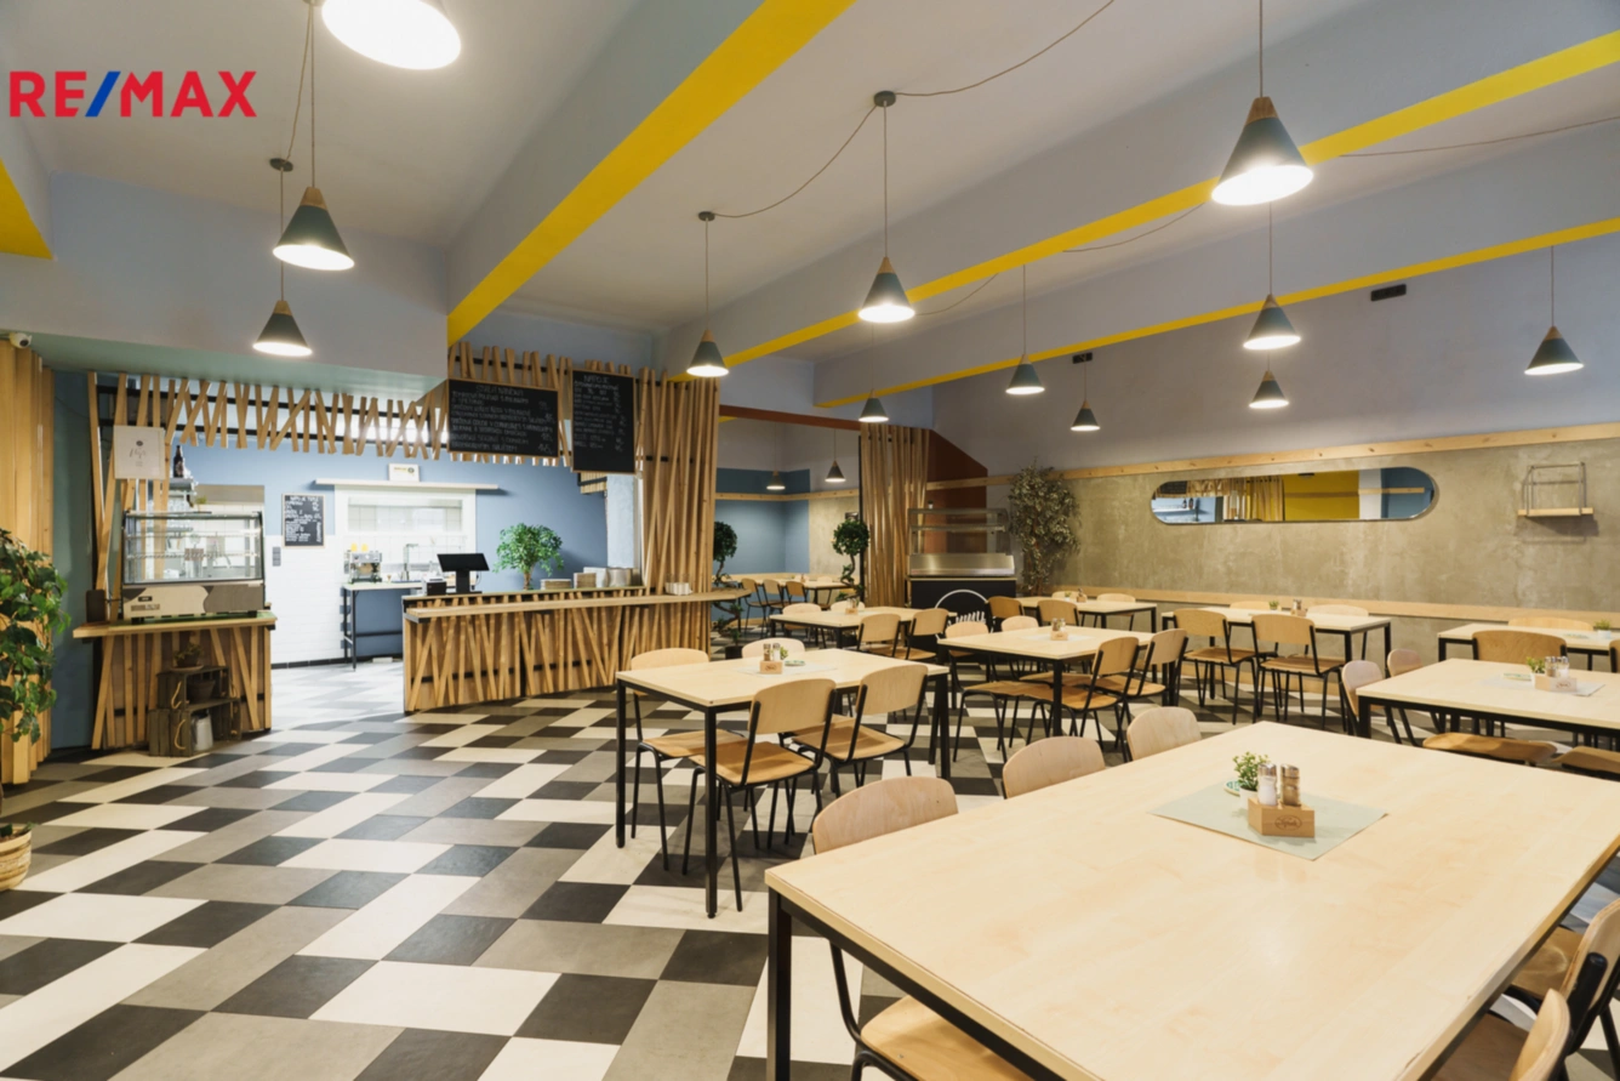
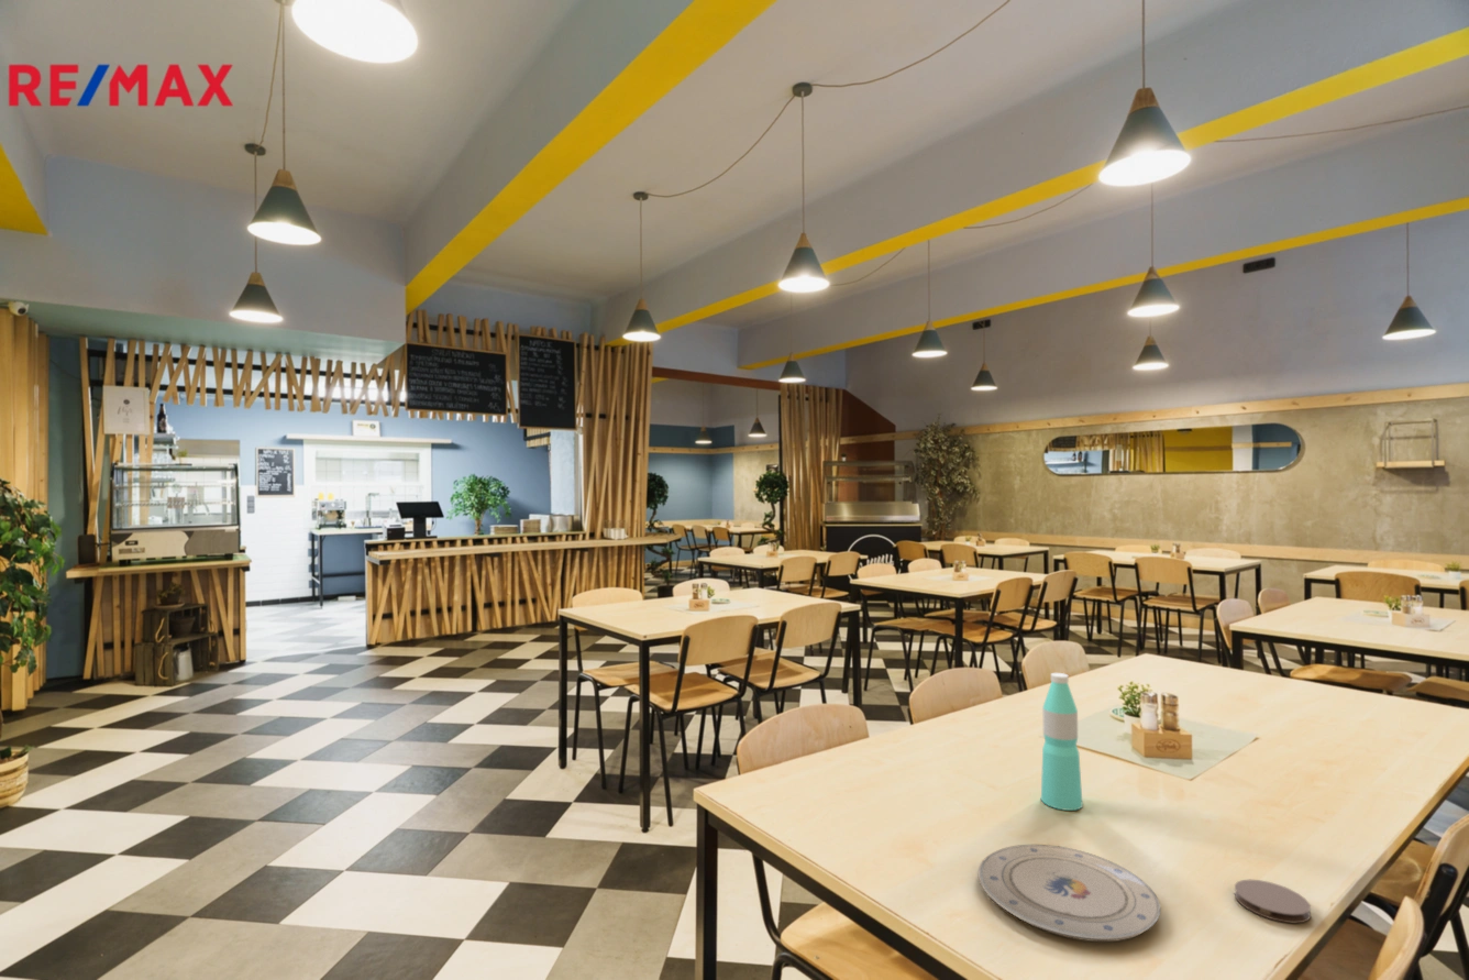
+ coaster [1234,879,1312,924]
+ plate [978,844,1161,943]
+ water bottle [1040,672,1084,812]
